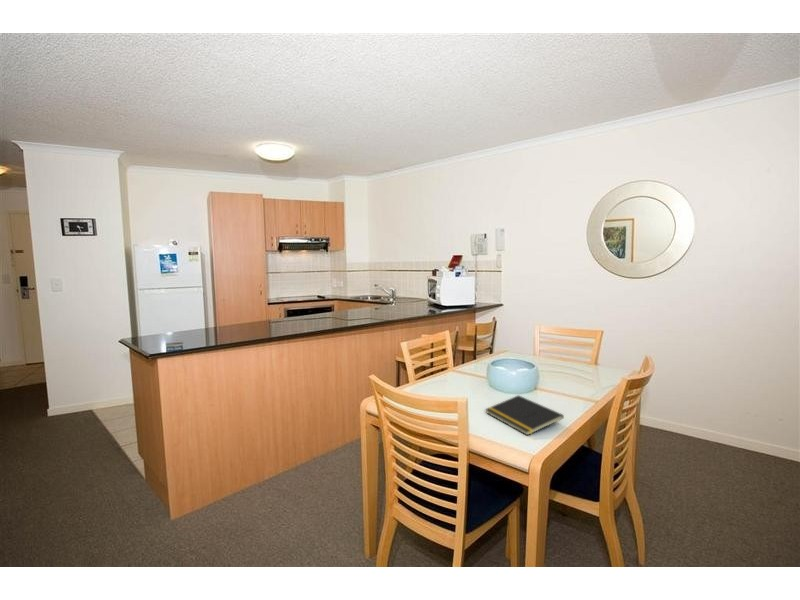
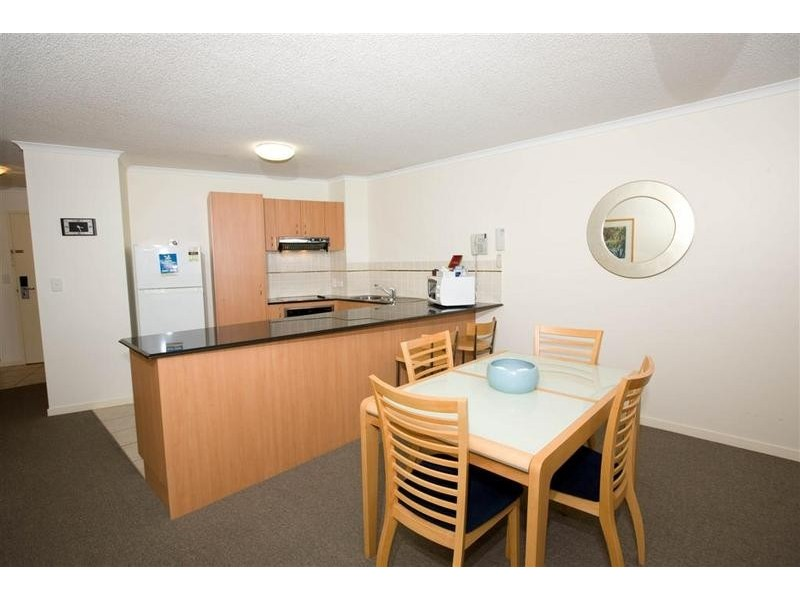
- notepad [484,394,565,436]
